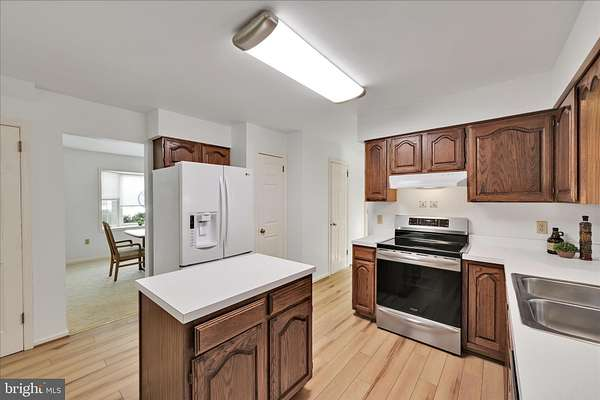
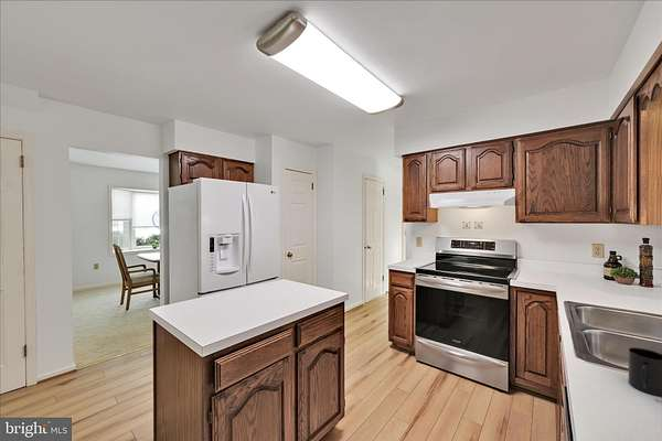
+ mug [628,346,662,397]
